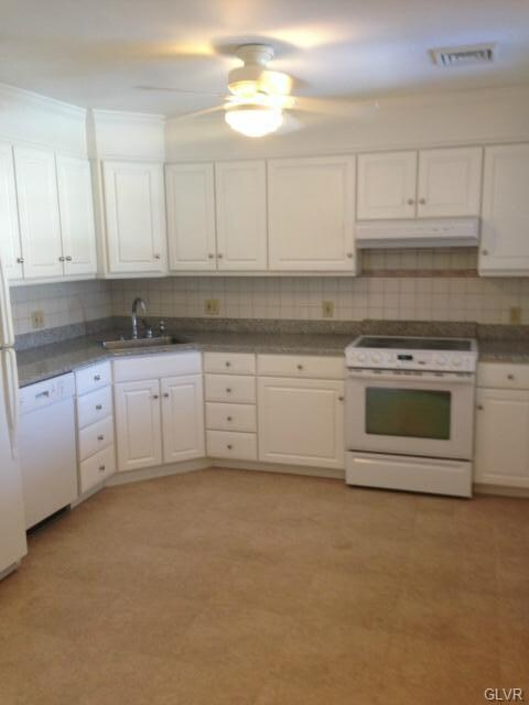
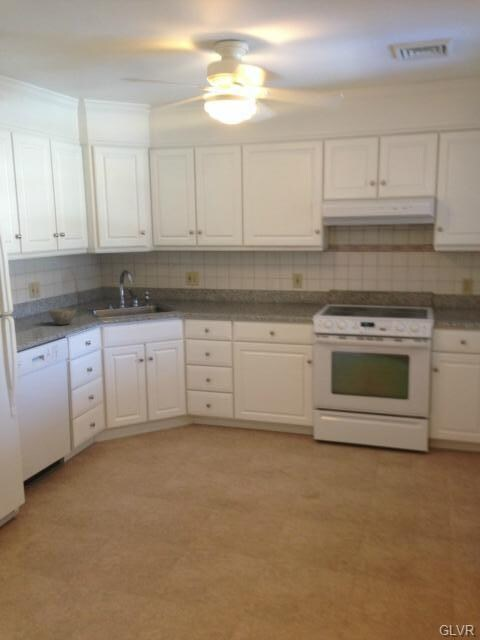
+ bowl [48,307,77,326]
